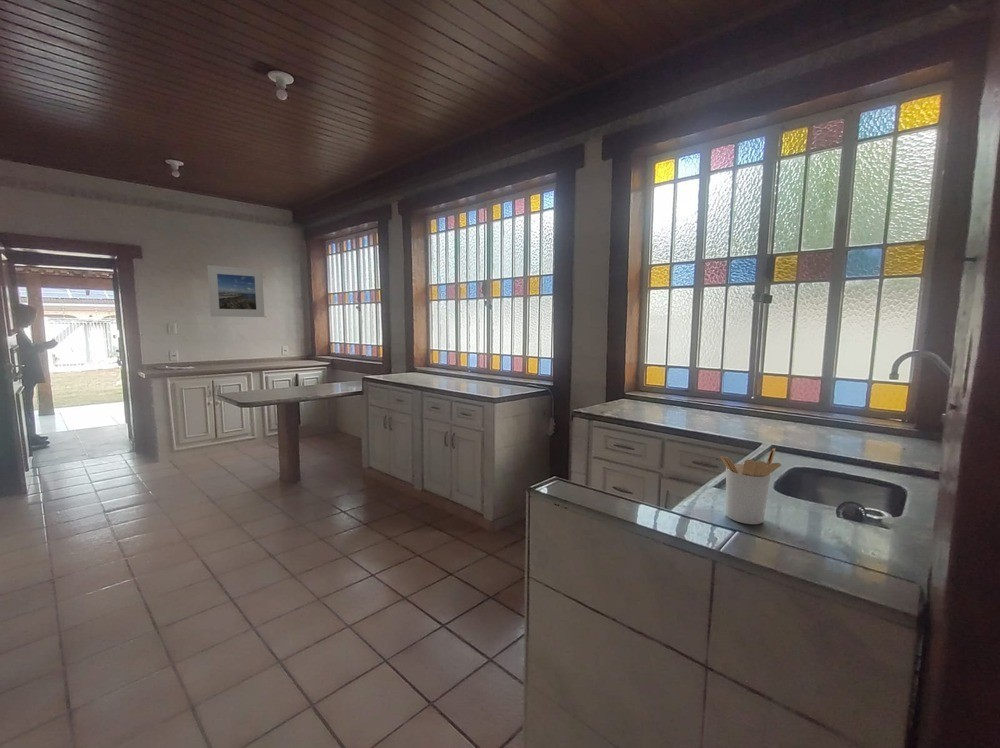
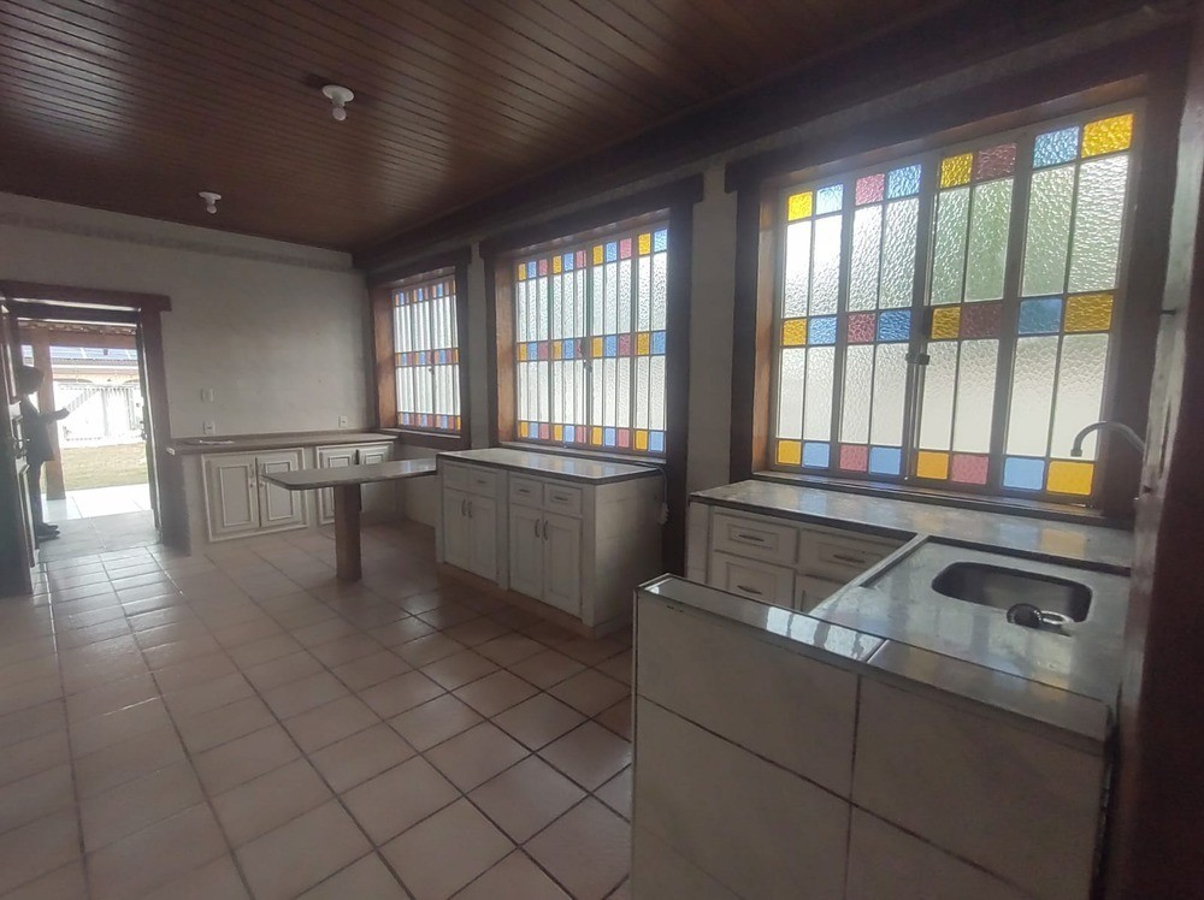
- utensil holder [719,447,782,525]
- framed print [206,264,266,318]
